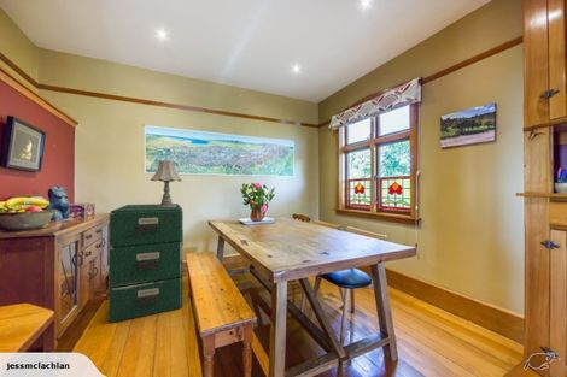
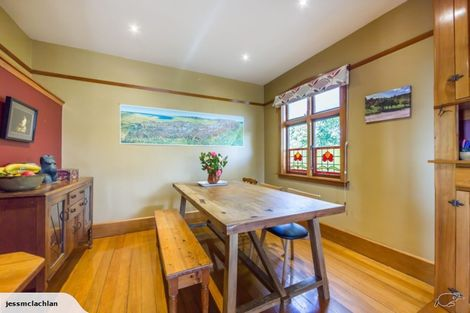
- table lamp [150,159,183,207]
- filing cabinet [107,202,185,324]
